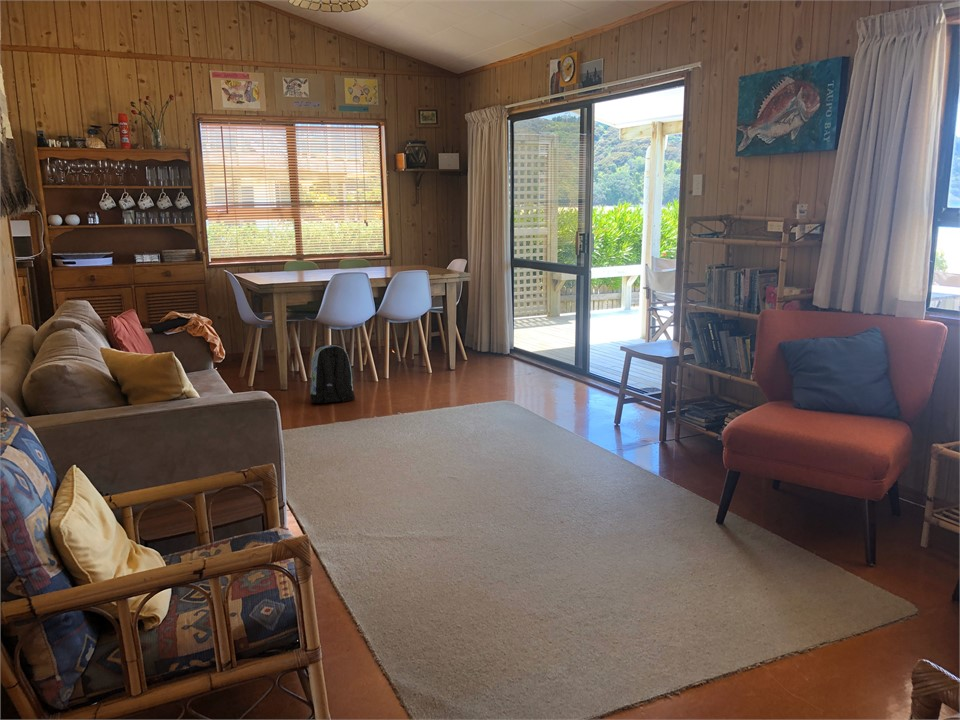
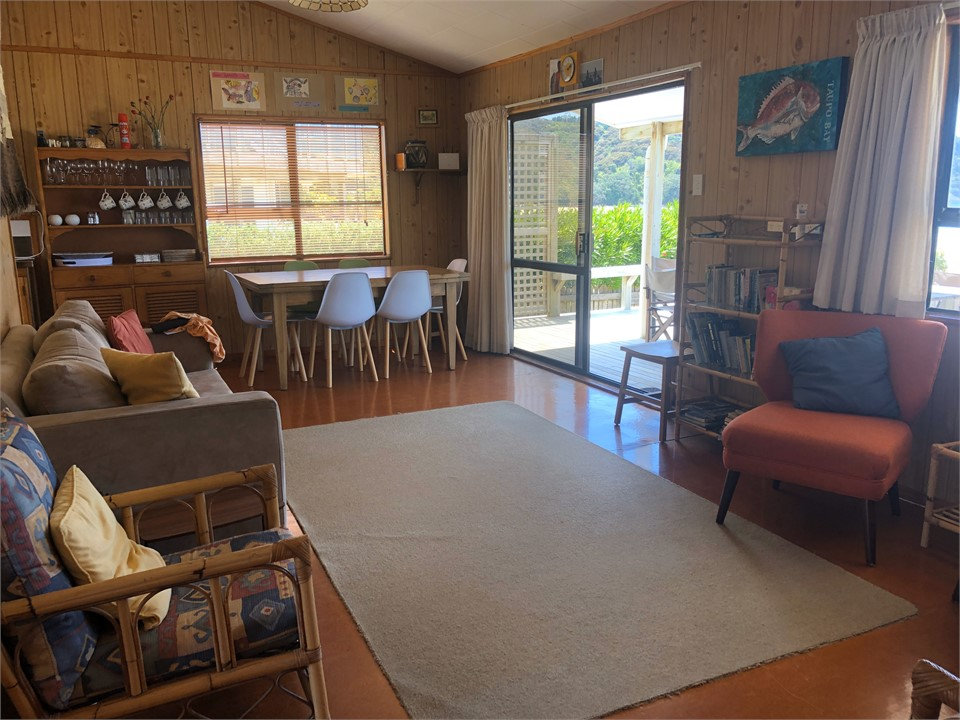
- backpack [309,344,356,404]
